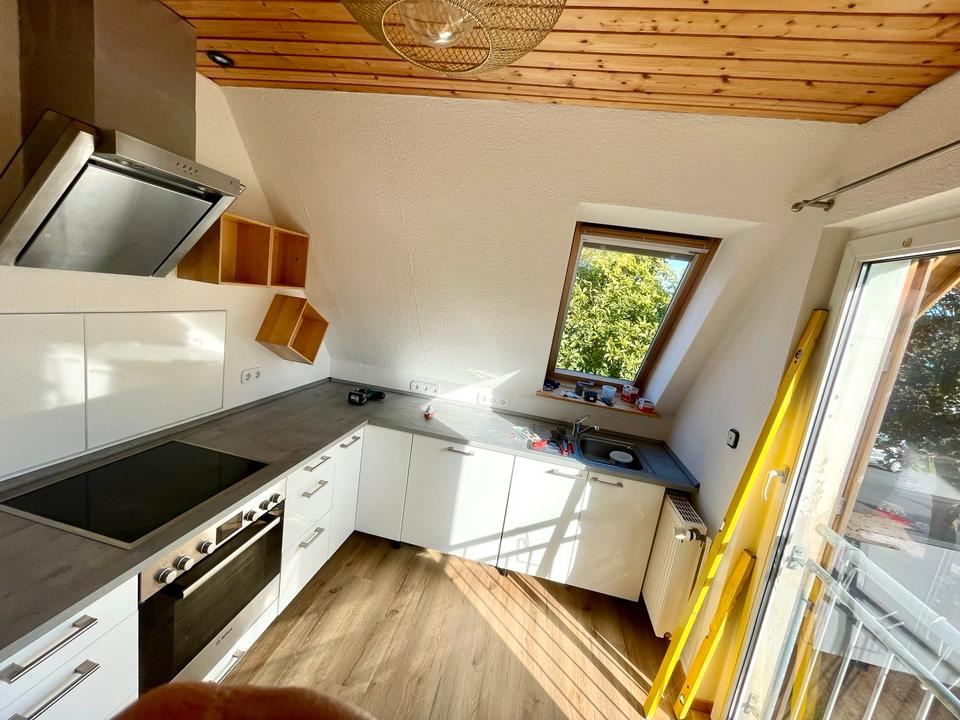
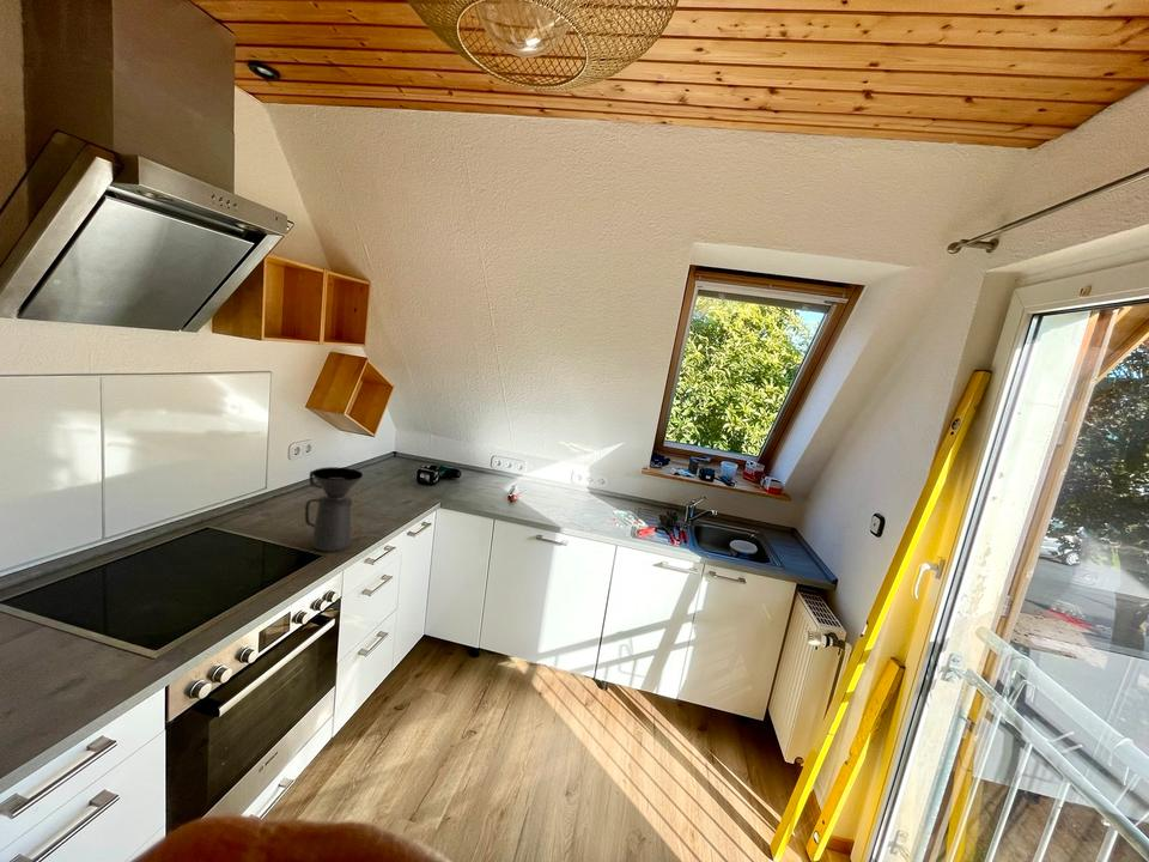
+ coffee maker [304,466,364,553]
